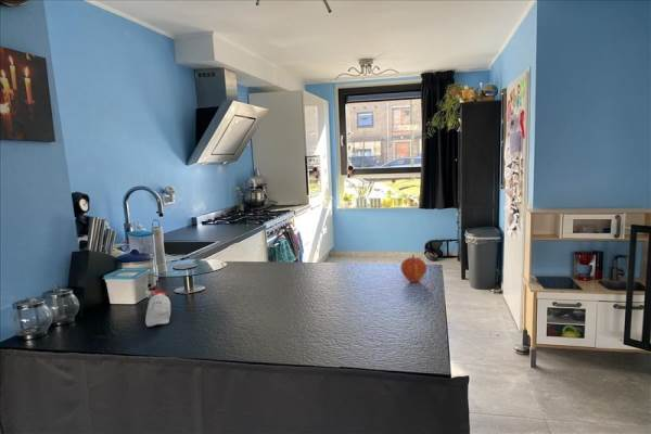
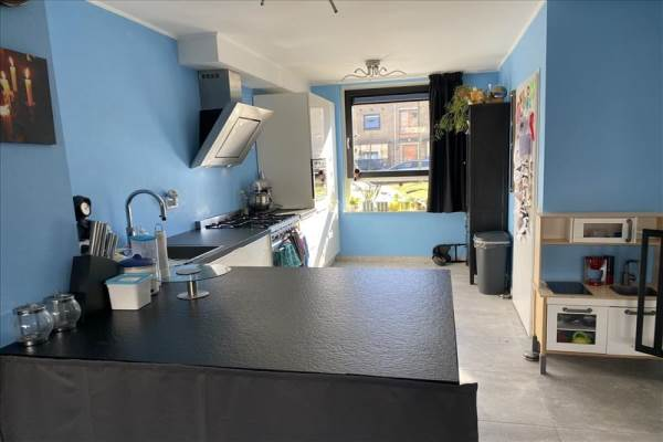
- spray bottle [144,289,173,328]
- fruit [399,253,427,283]
